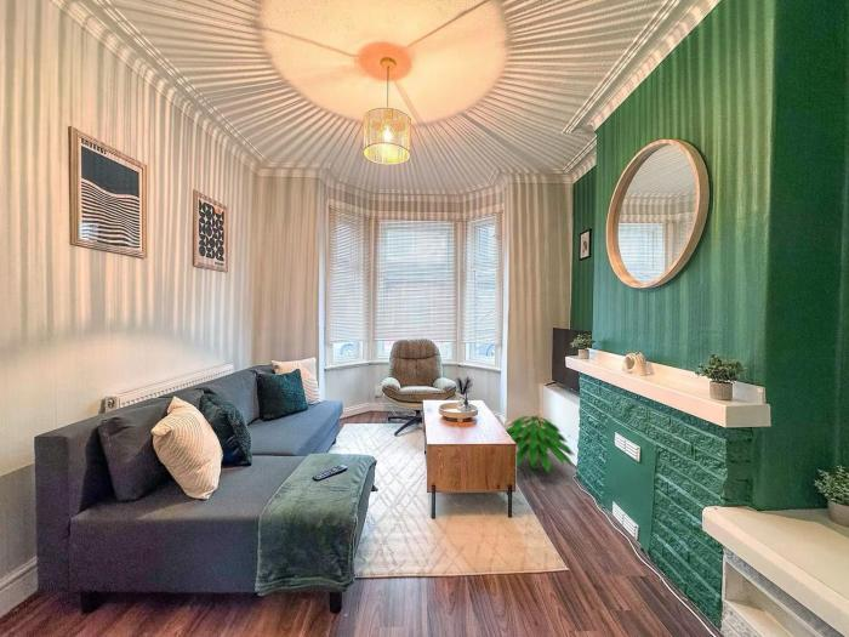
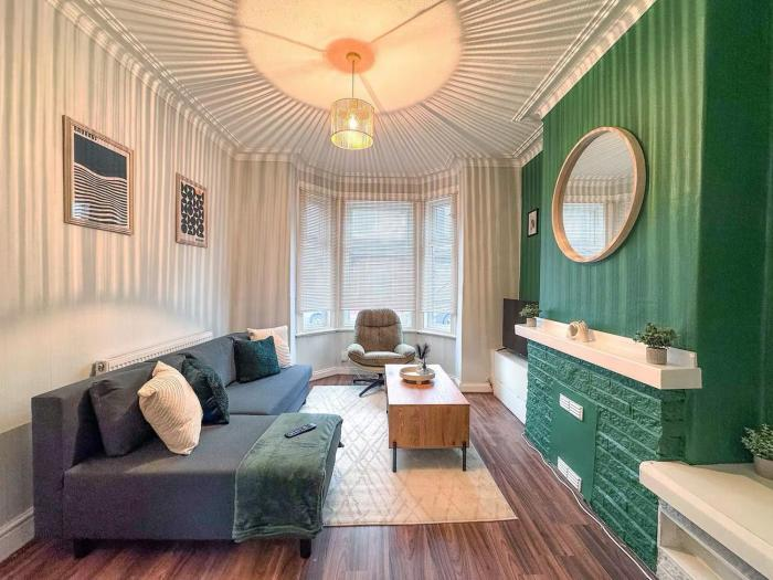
- indoor plant [505,415,576,474]
